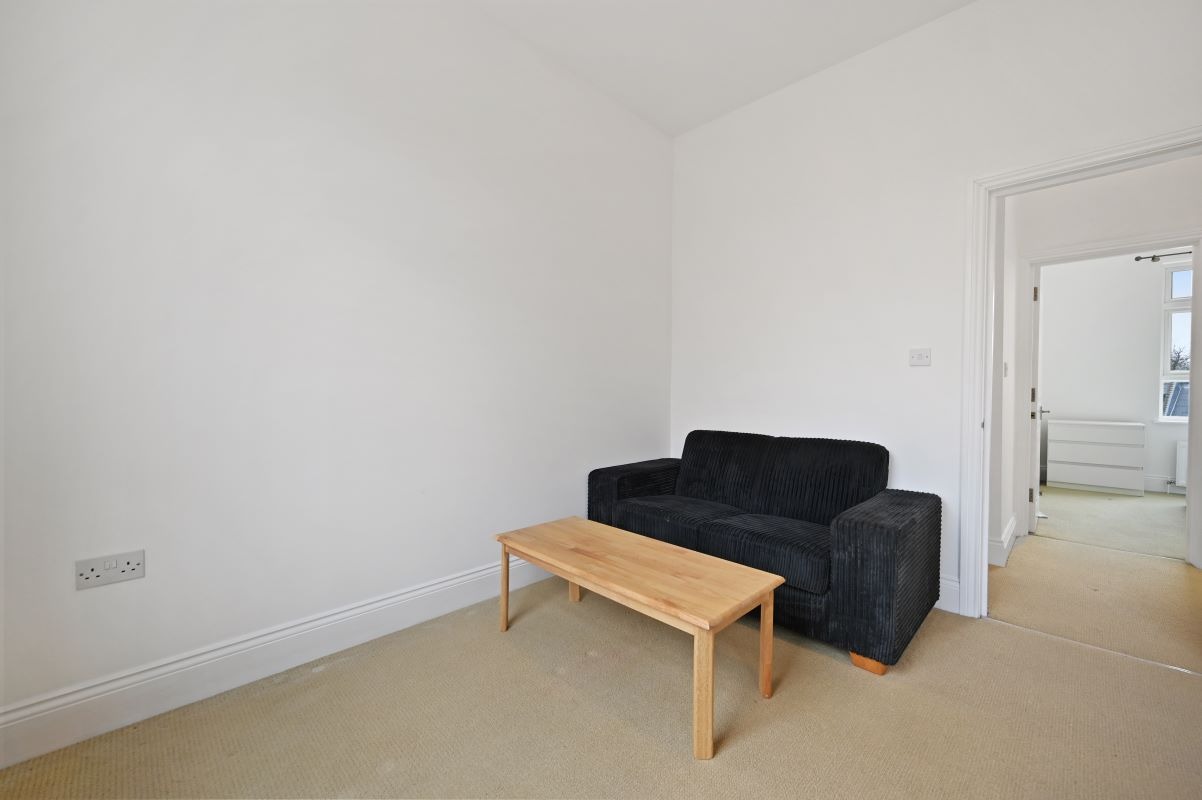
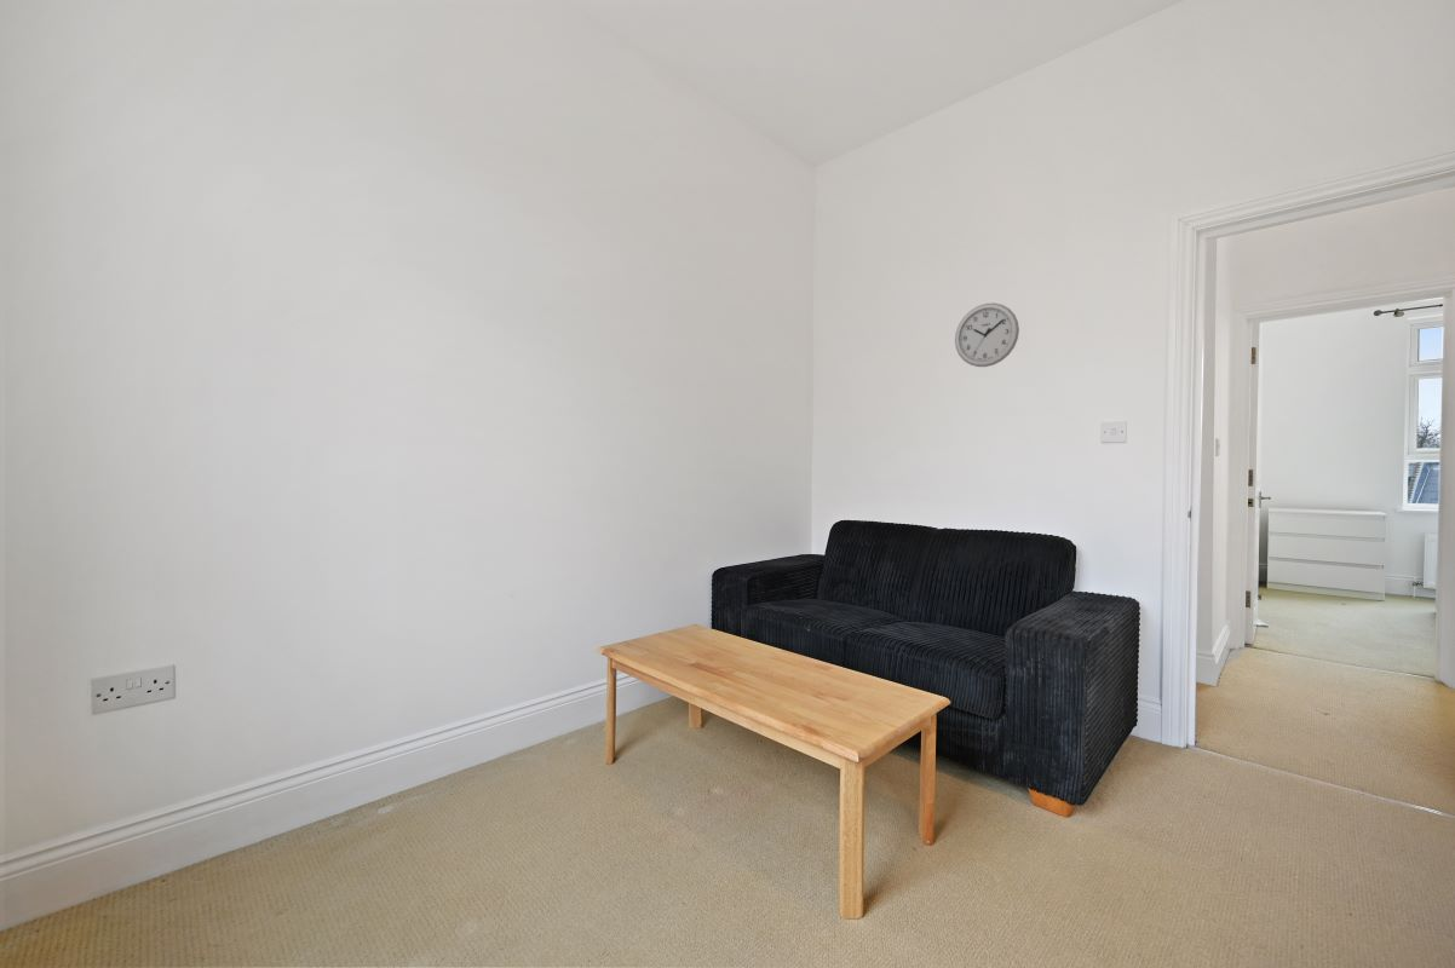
+ wall clock [954,301,1020,368]
